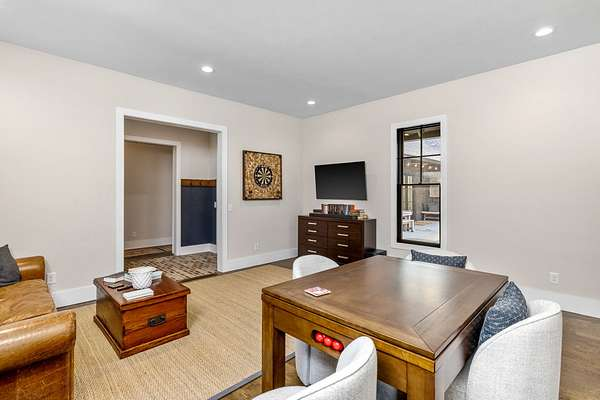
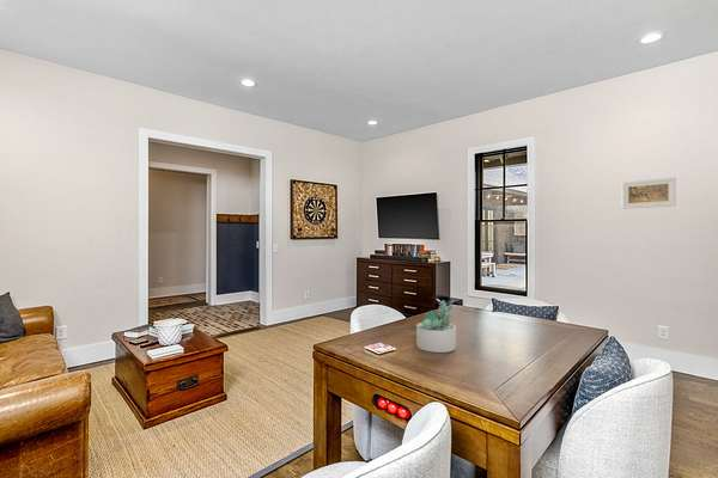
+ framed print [621,177,677,210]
+ succulent plant [415,298,457,354]
